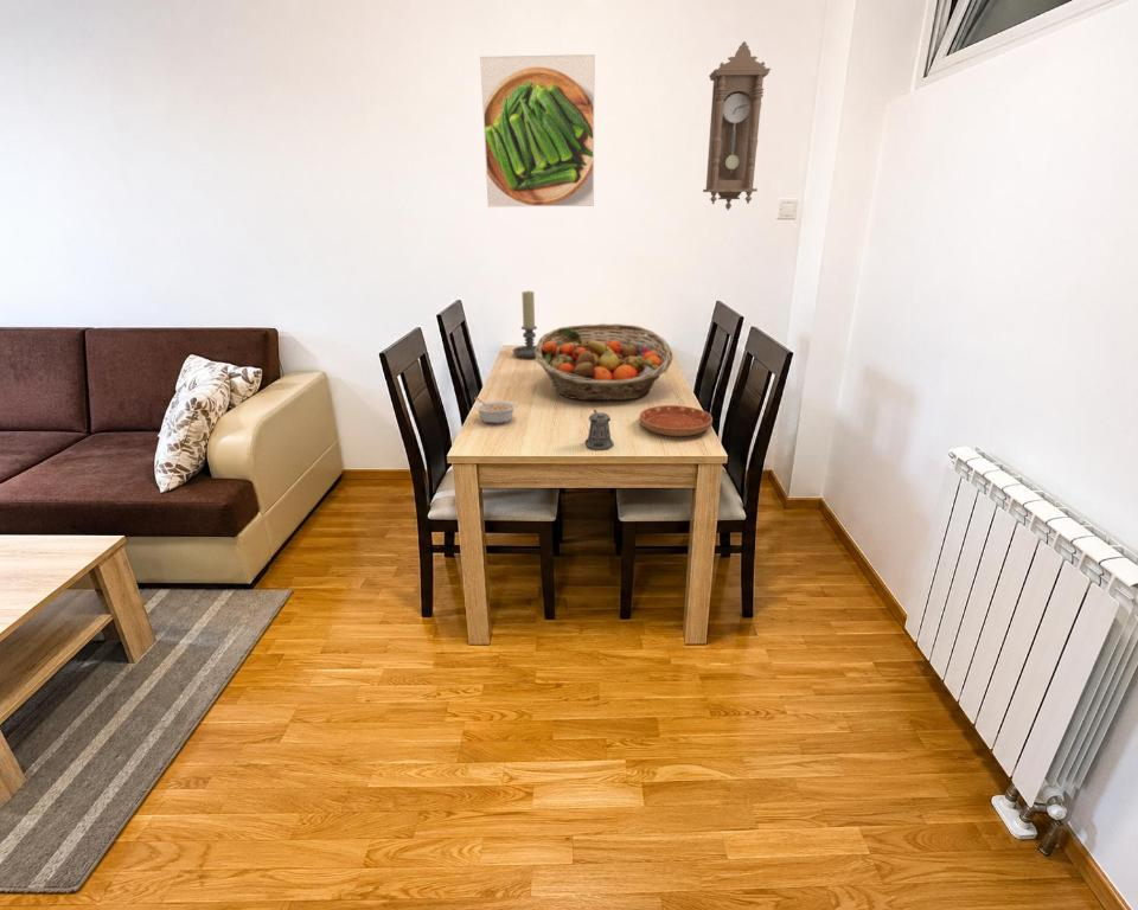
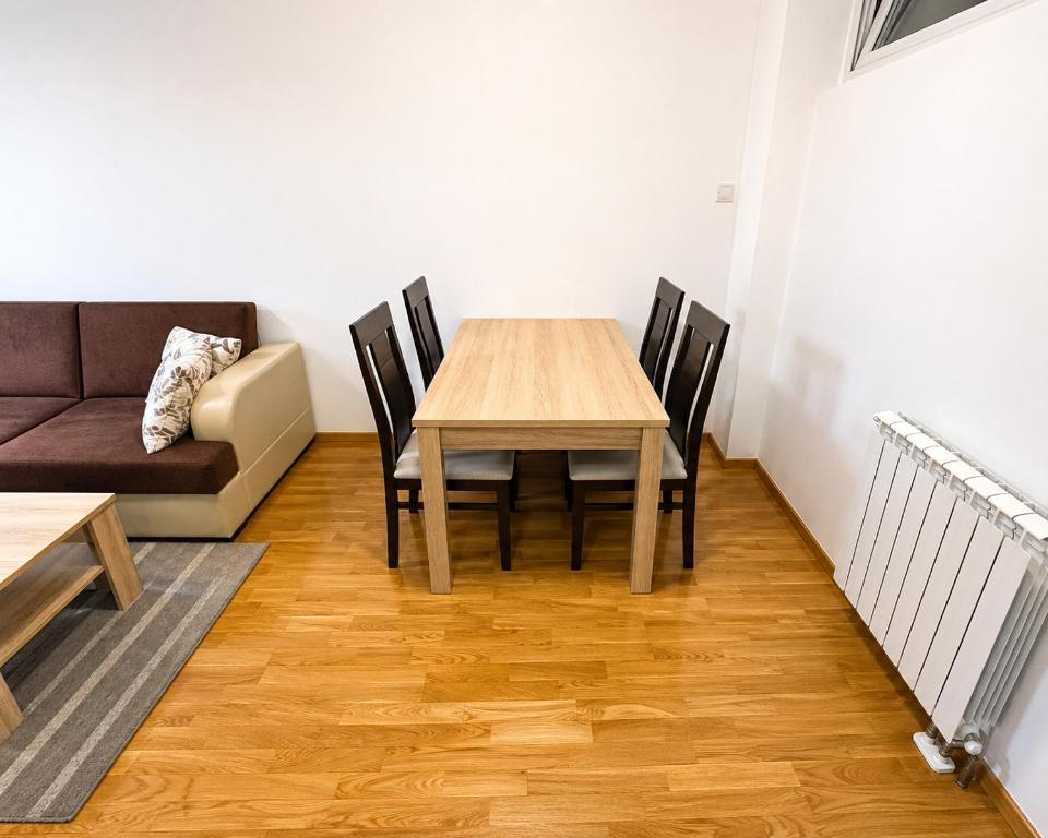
- pepper shaker [584,409,615,450]
- saucer [638,404,714,437]
- pendulum clock [702,40,772,211]
- candle holder [512,289,538,359]
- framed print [479,53,596,209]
- fruit basket [535,322,673,402]
- legume [473,396,518,425]
